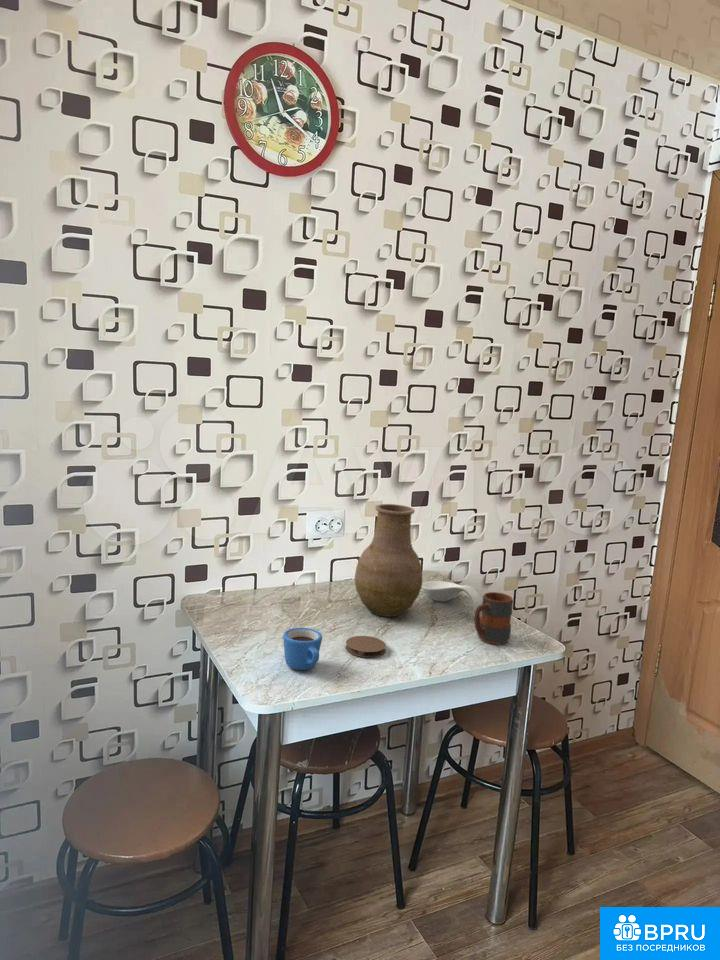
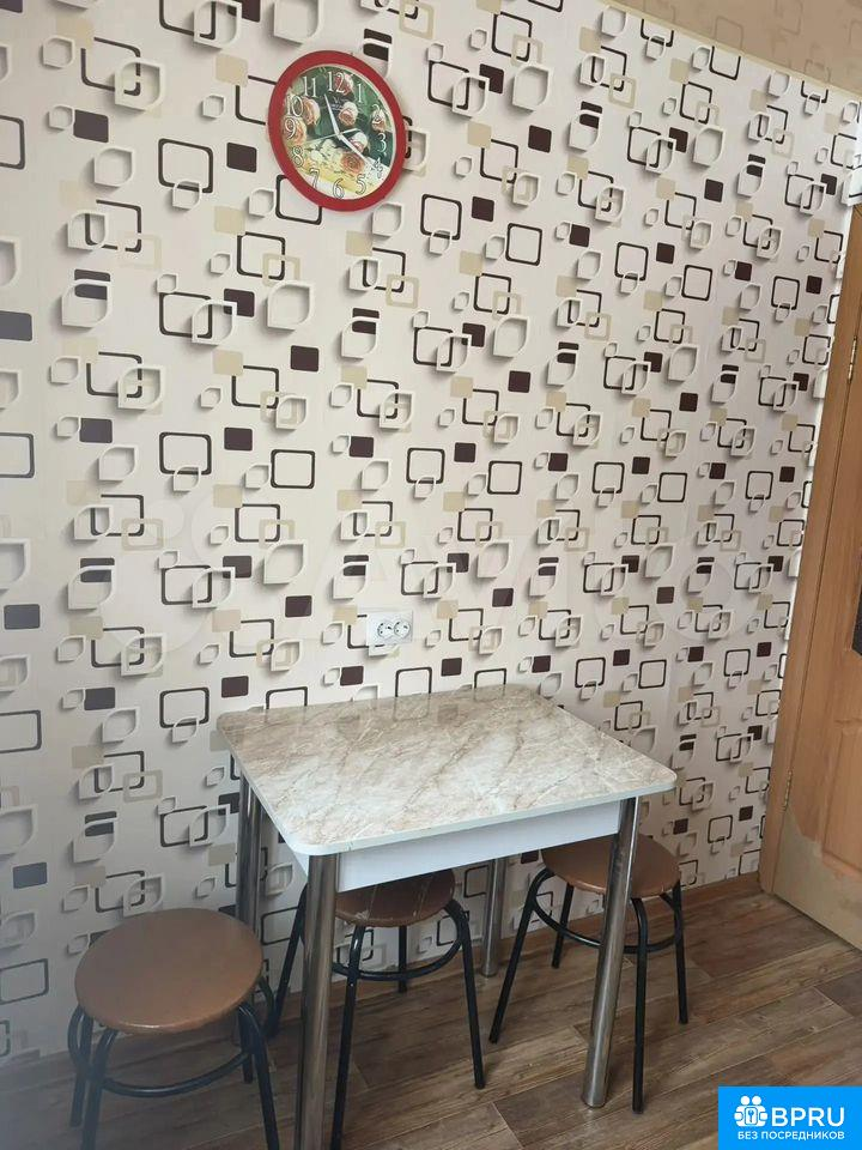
- vase [354,503,423,618]
- mug [282,627,323,671]
- spoon rest [421,580,483,619]
- mug [473,591,514,645]
- coaster [345,635,387,658]
